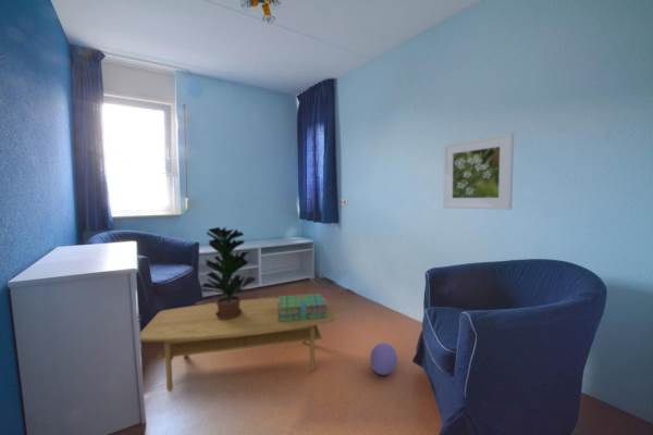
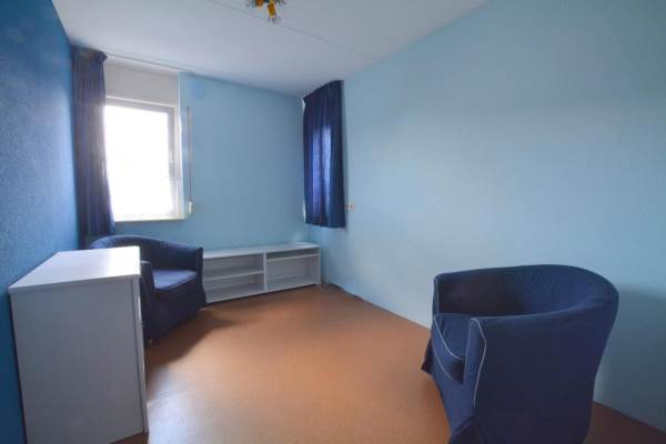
- ball [369,341,398,376]
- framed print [442,132,515,211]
- stack of books [278,293,328,322]
- coffee table [139,296,337,393]
- potted plant [199,225,257,320]
